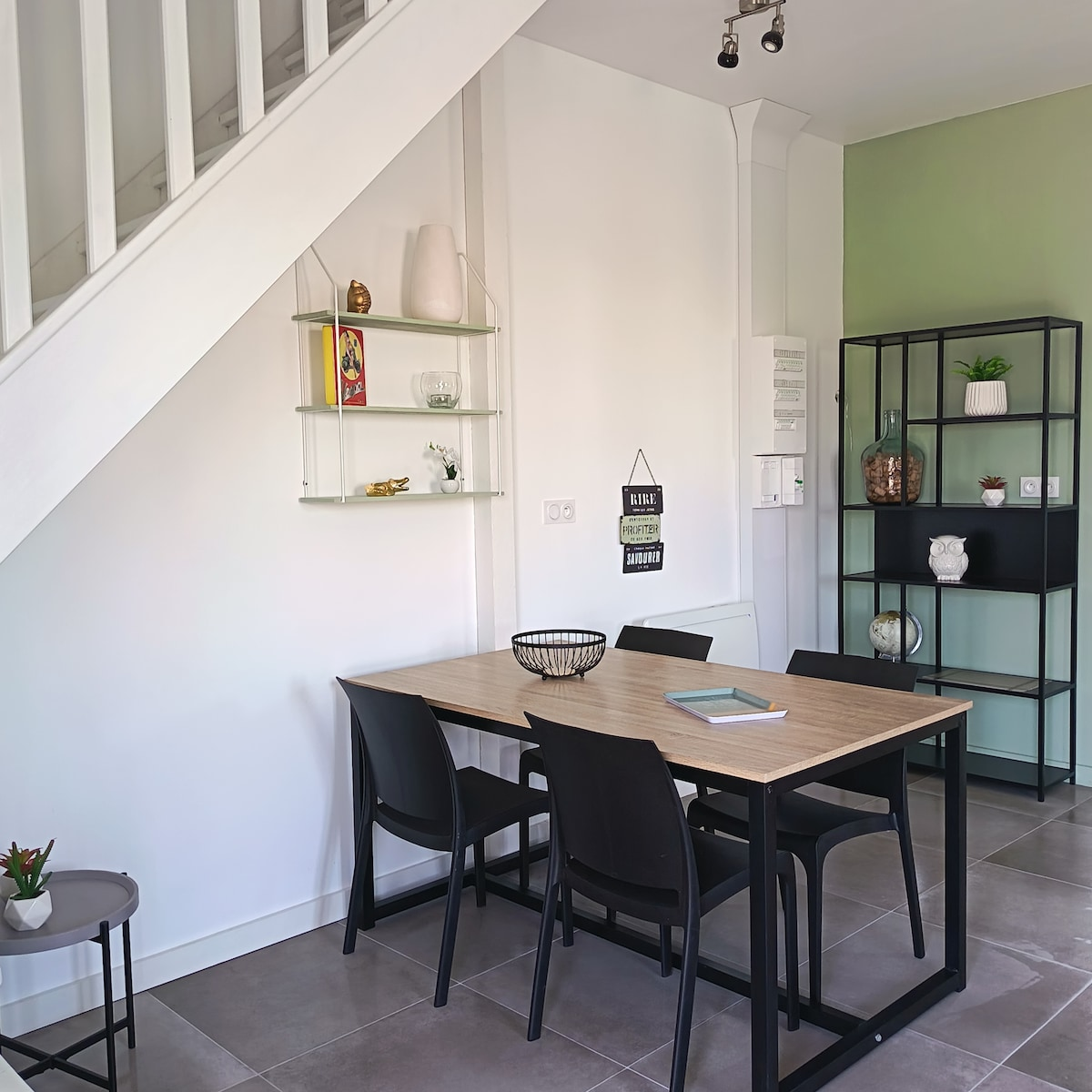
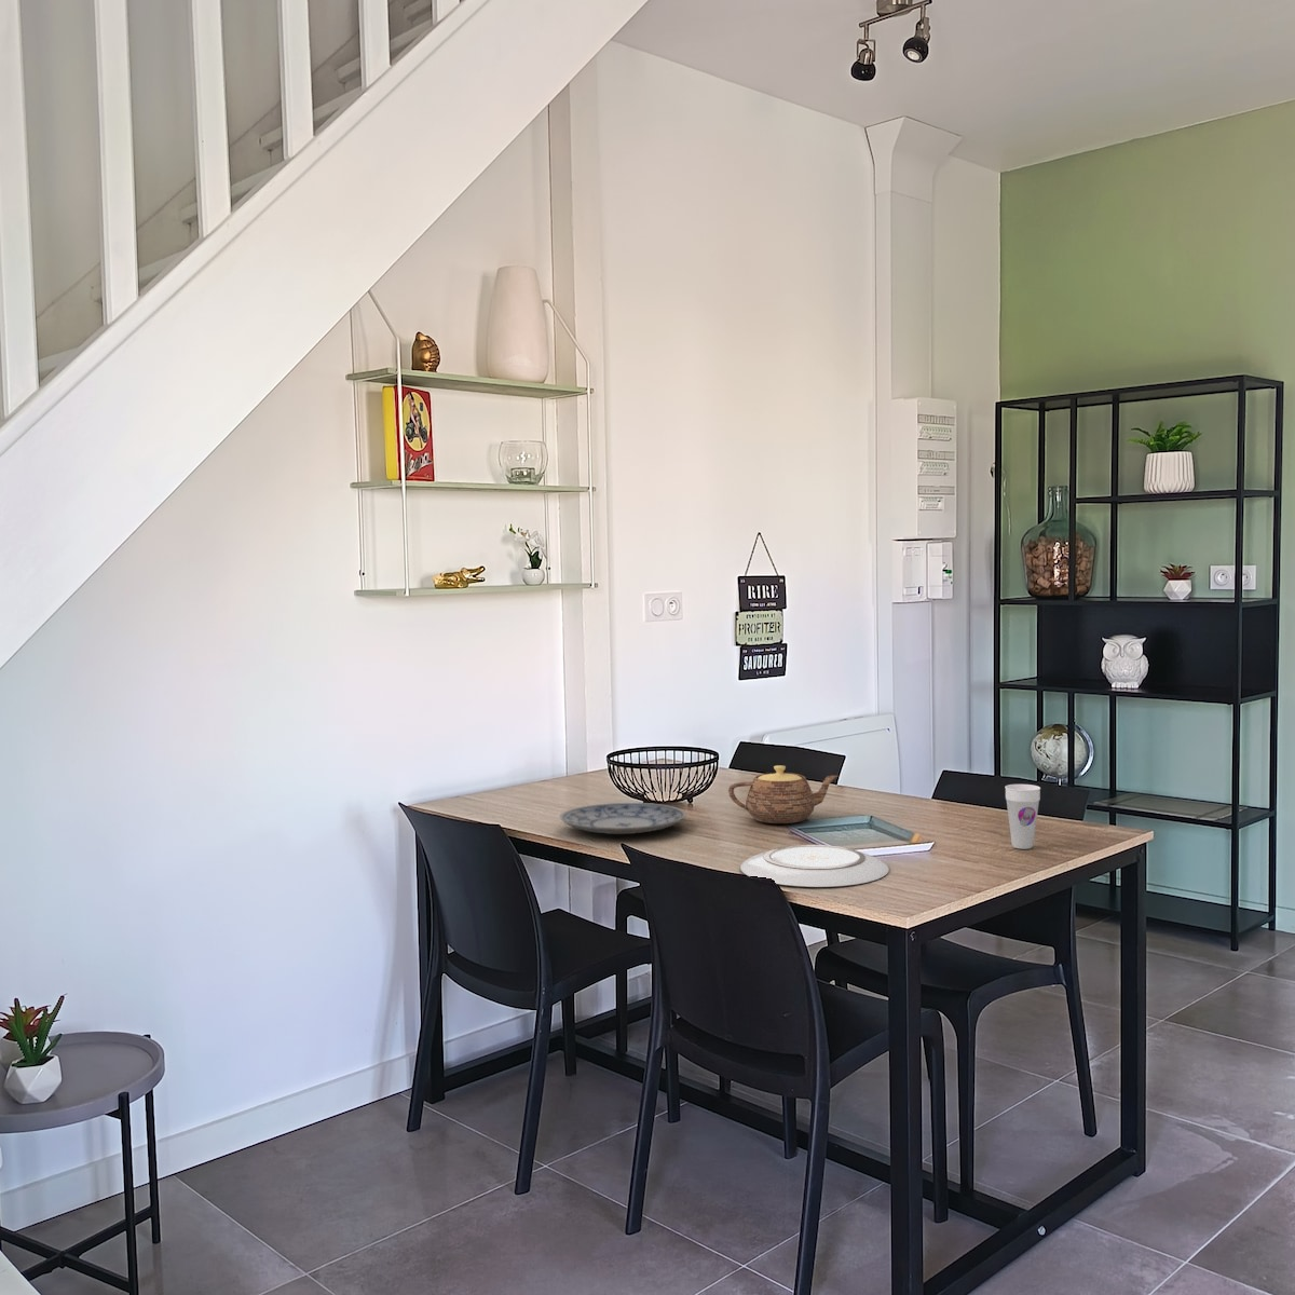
+ plate [739,844,891,888]
+ plate [559,802,688,835]
+ cup [1003,784,1041,850]
+ teapot [727,764,838,824]
